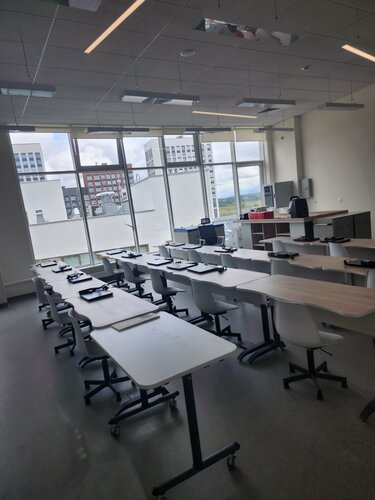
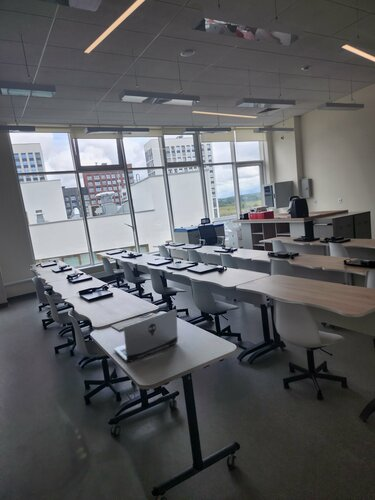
+ laptop computer [113,308,179,364]
